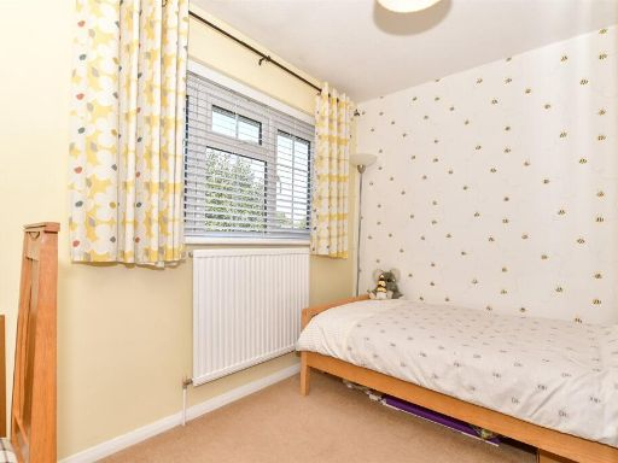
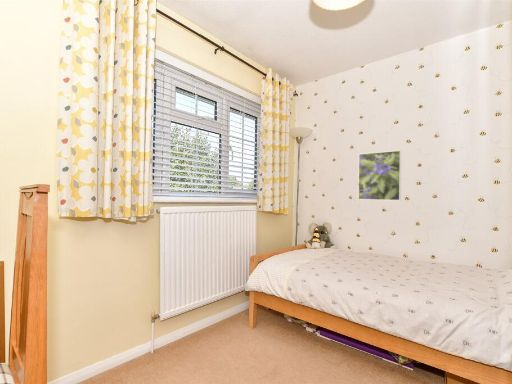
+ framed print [357,150,402,201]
